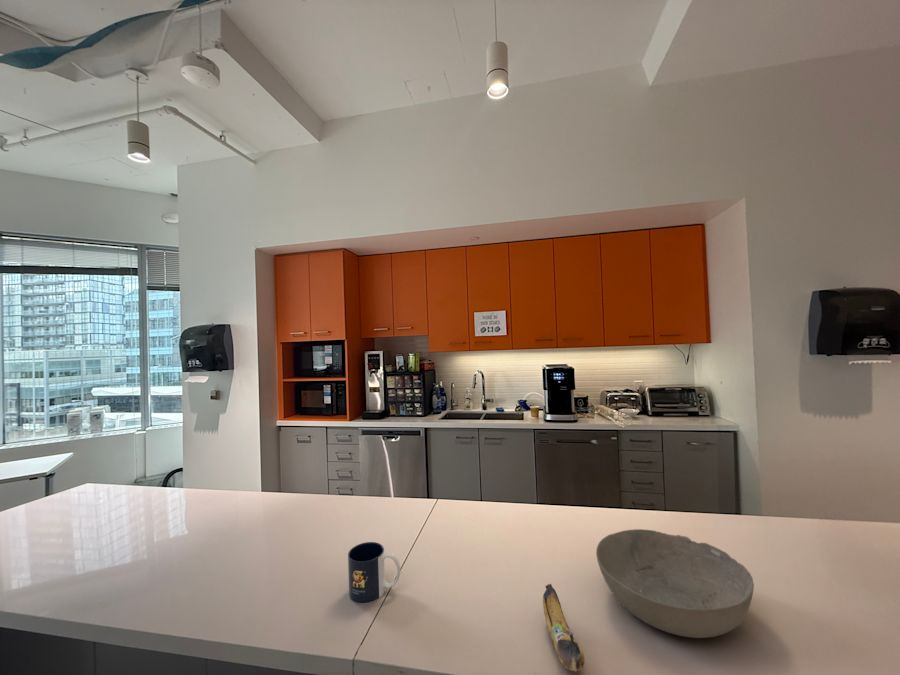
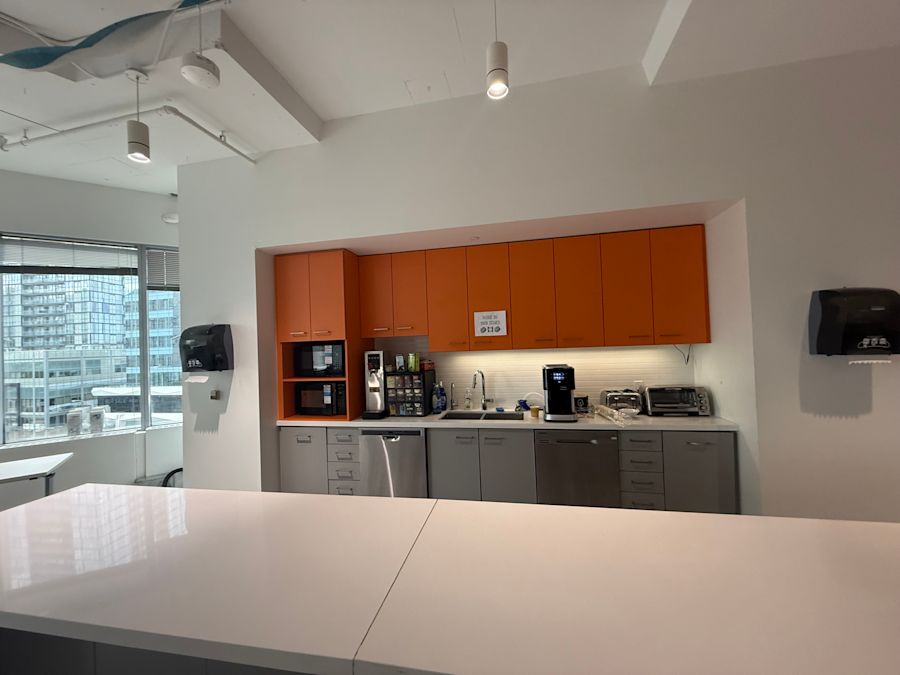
- mug [347,541,401,605]
- bowl [595,528,755,639]
- banana [542,583,586,672]
